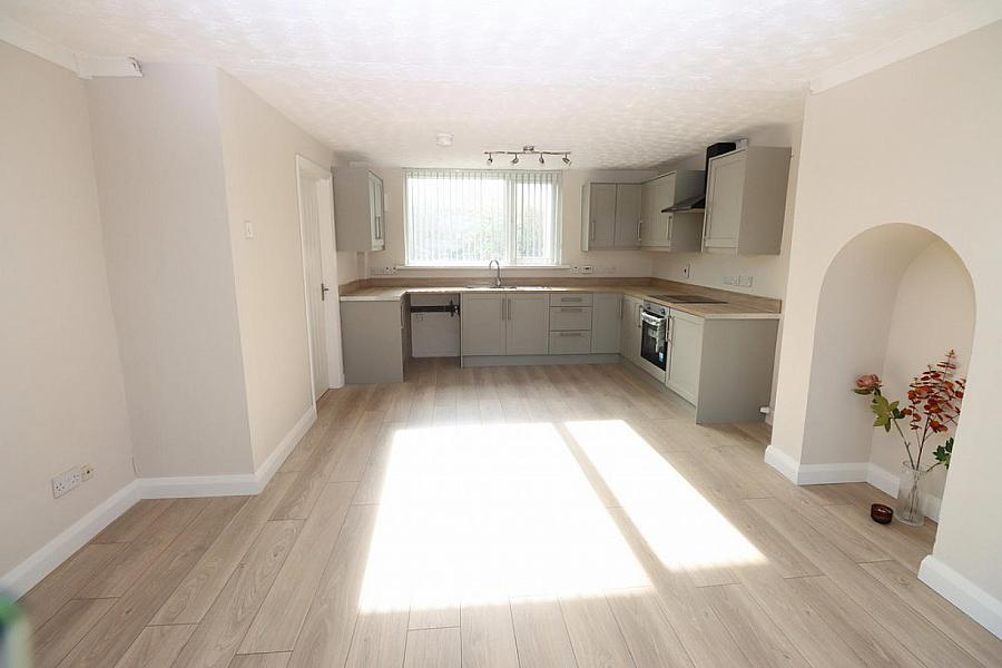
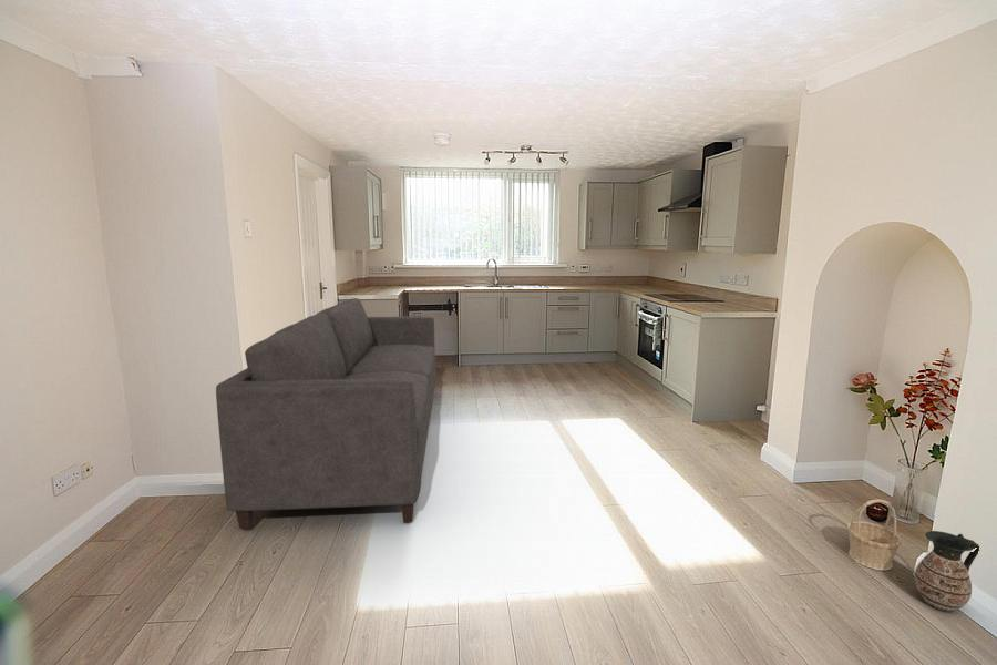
+ basket [846,499,903,572]
+ sofa [215,297,438,530]
+ ceramic jug [913,530,980,613]
